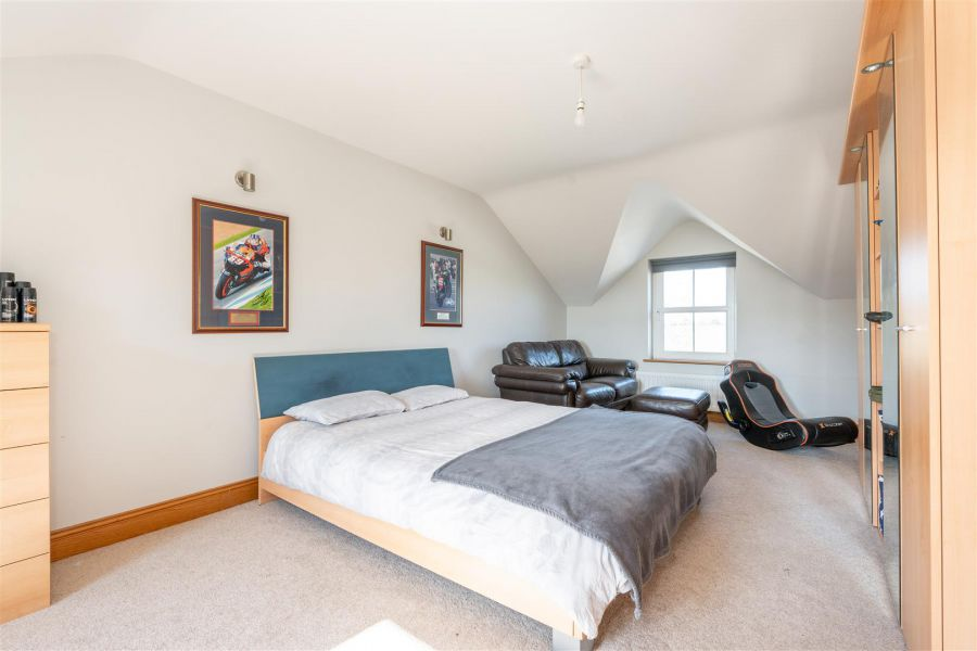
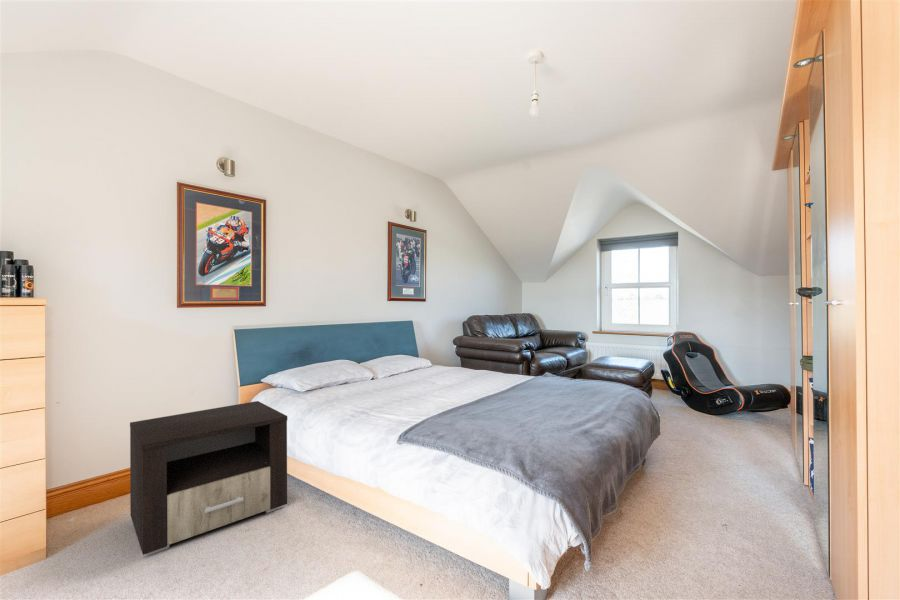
+ nightstand [129,400,288,558]
